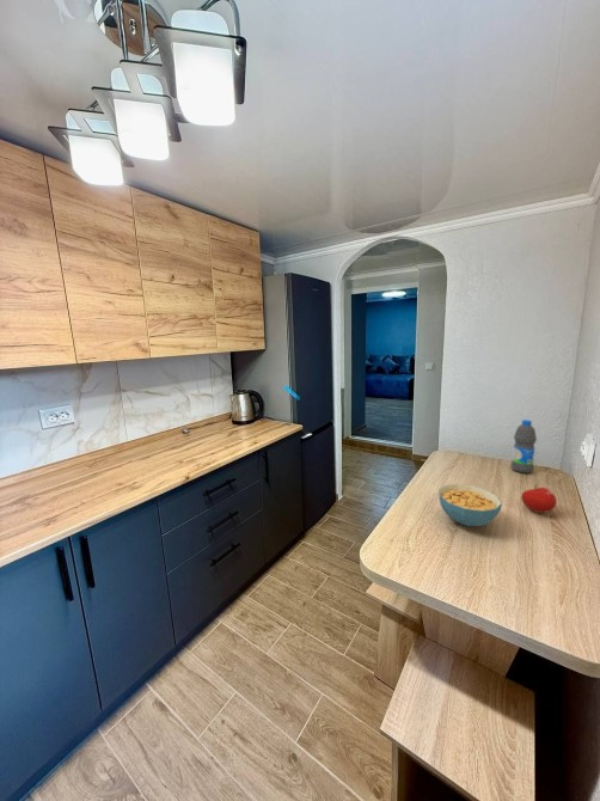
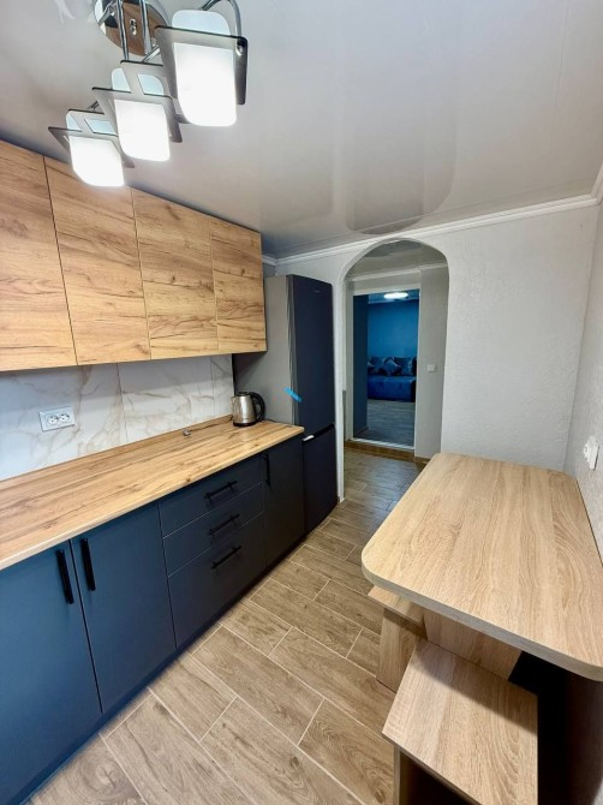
- water bottle [510,418,538,475]
- fruit [520,483,557,514]
- cereal bowl [437,483,503,527]
